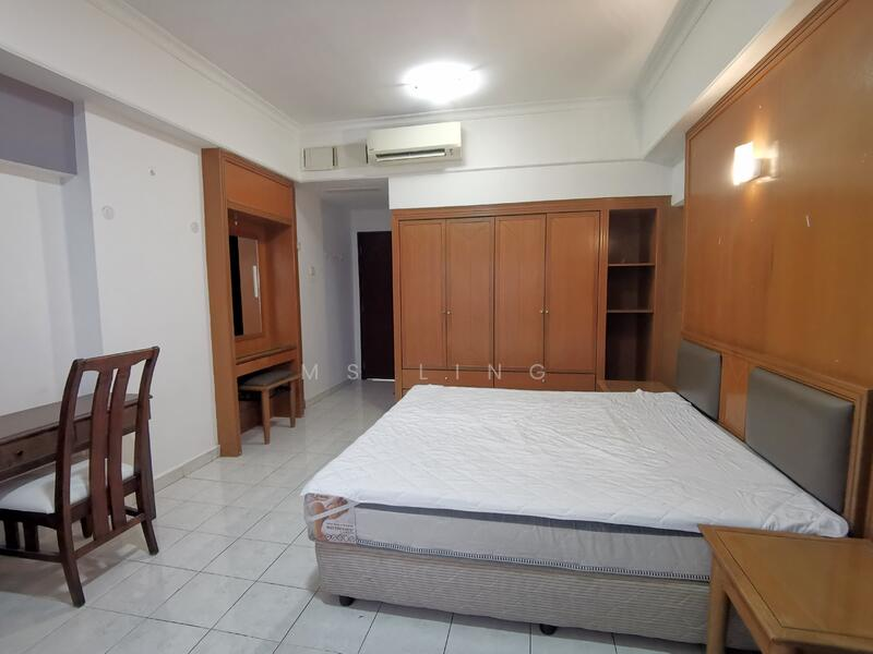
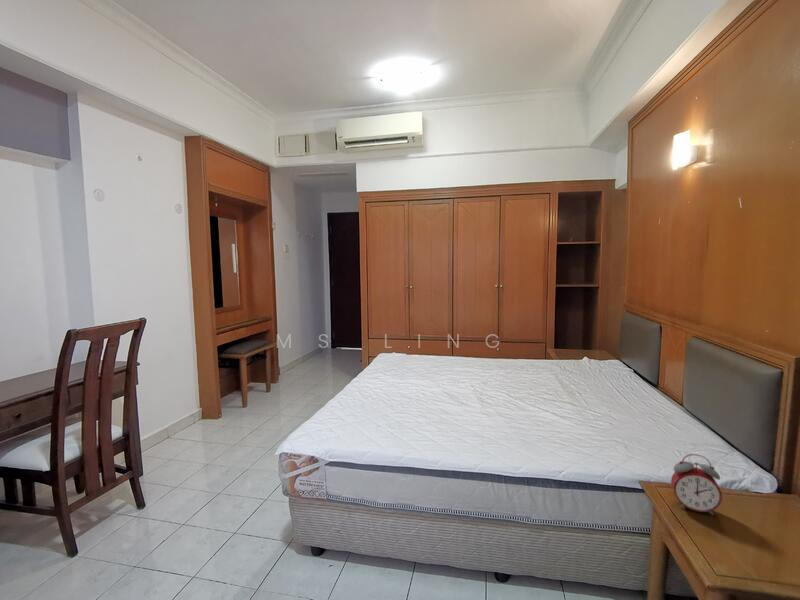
+ alarm clock [670,453,723,516]
